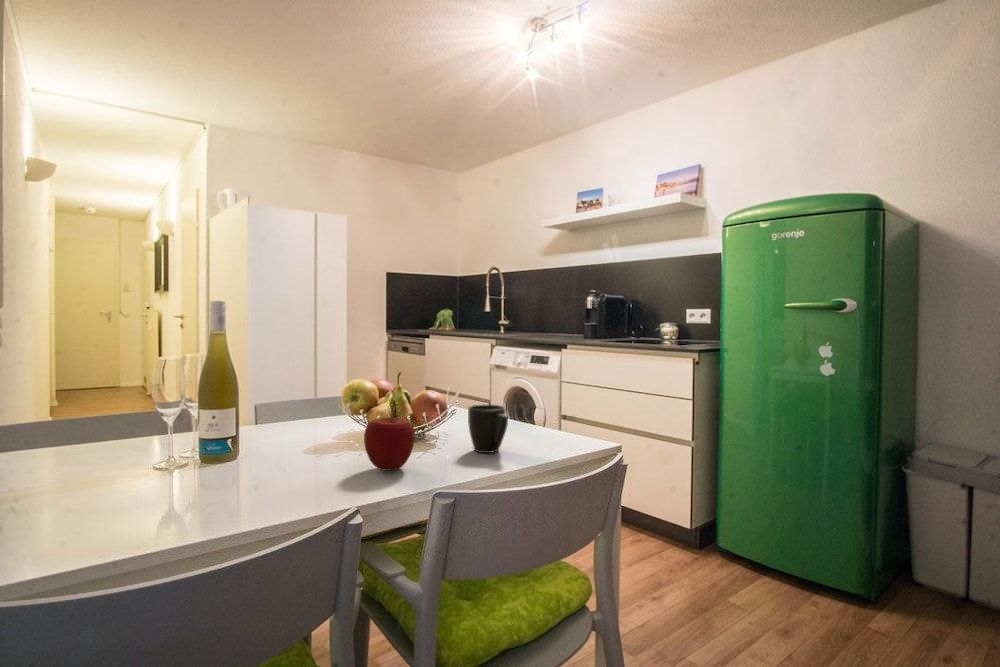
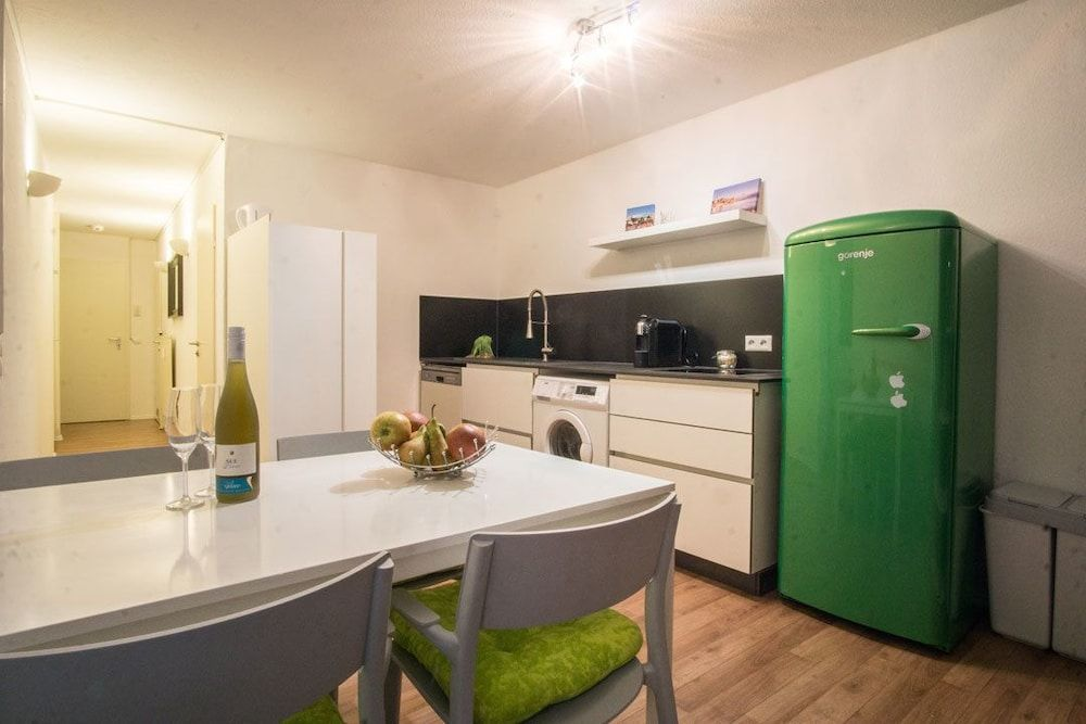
- apple [363,415,416,472]
- mug [467,404,509,454]
